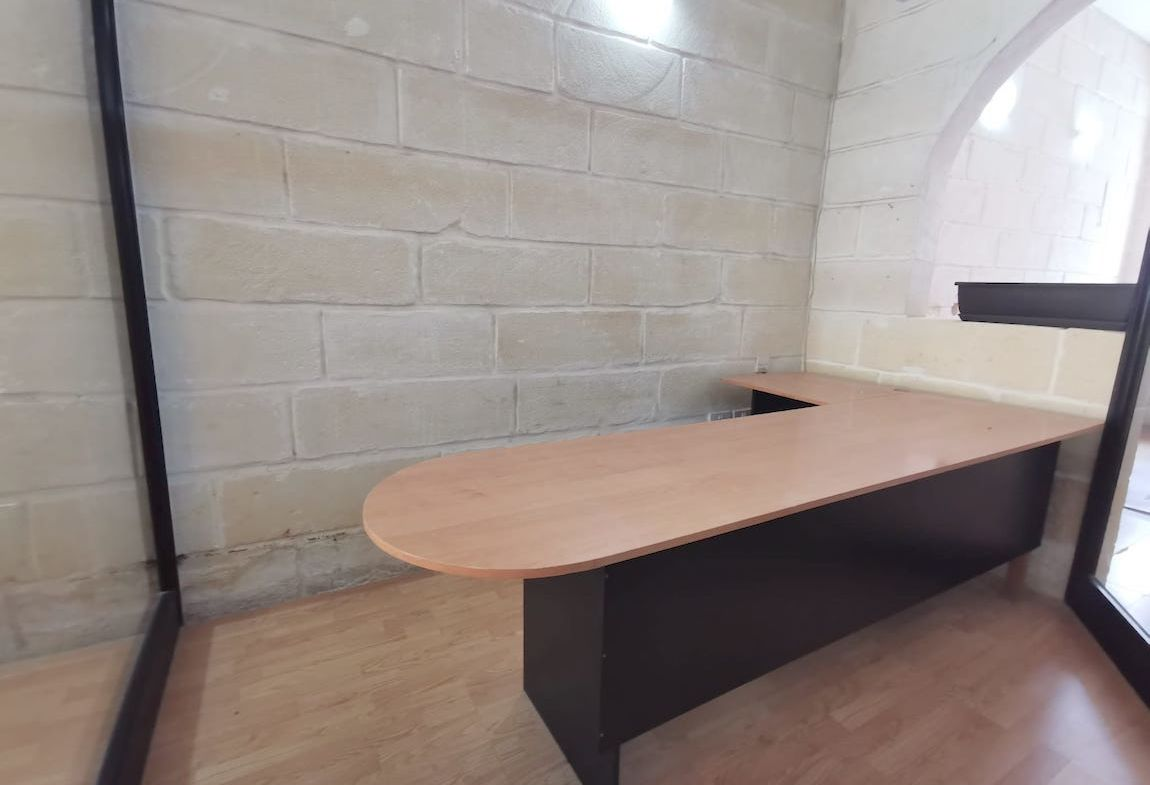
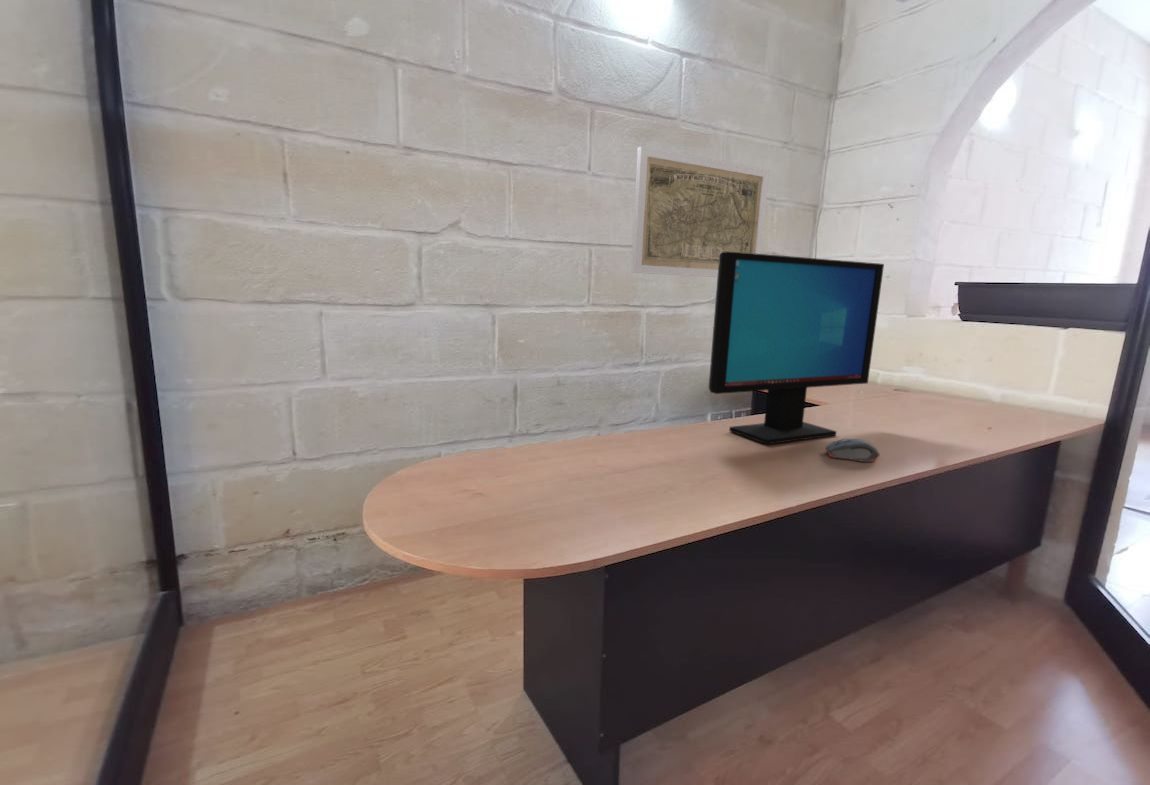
+ computer monitor [708,251,885,445]
+ map [630,145,770,278]
+ computer mouse [825,438,881,463]
